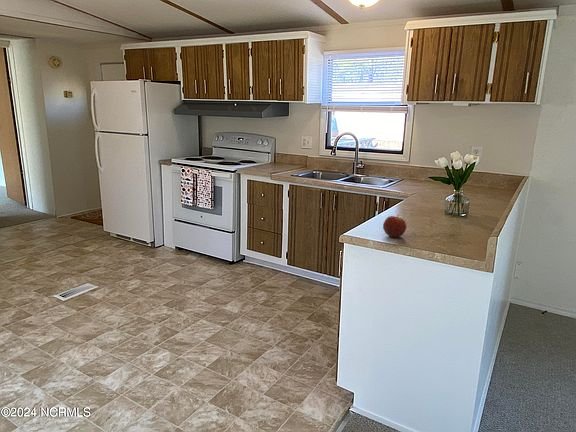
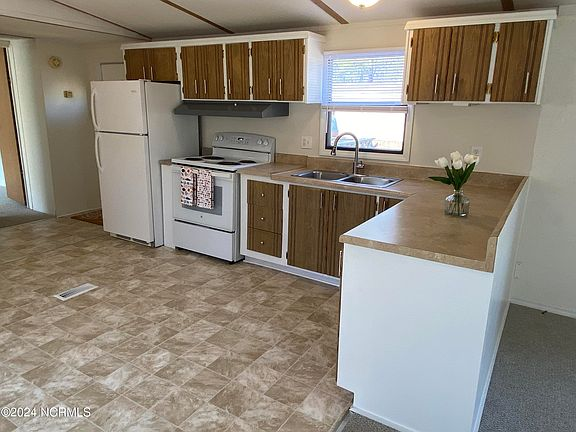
- apple [382,214,407,238]
